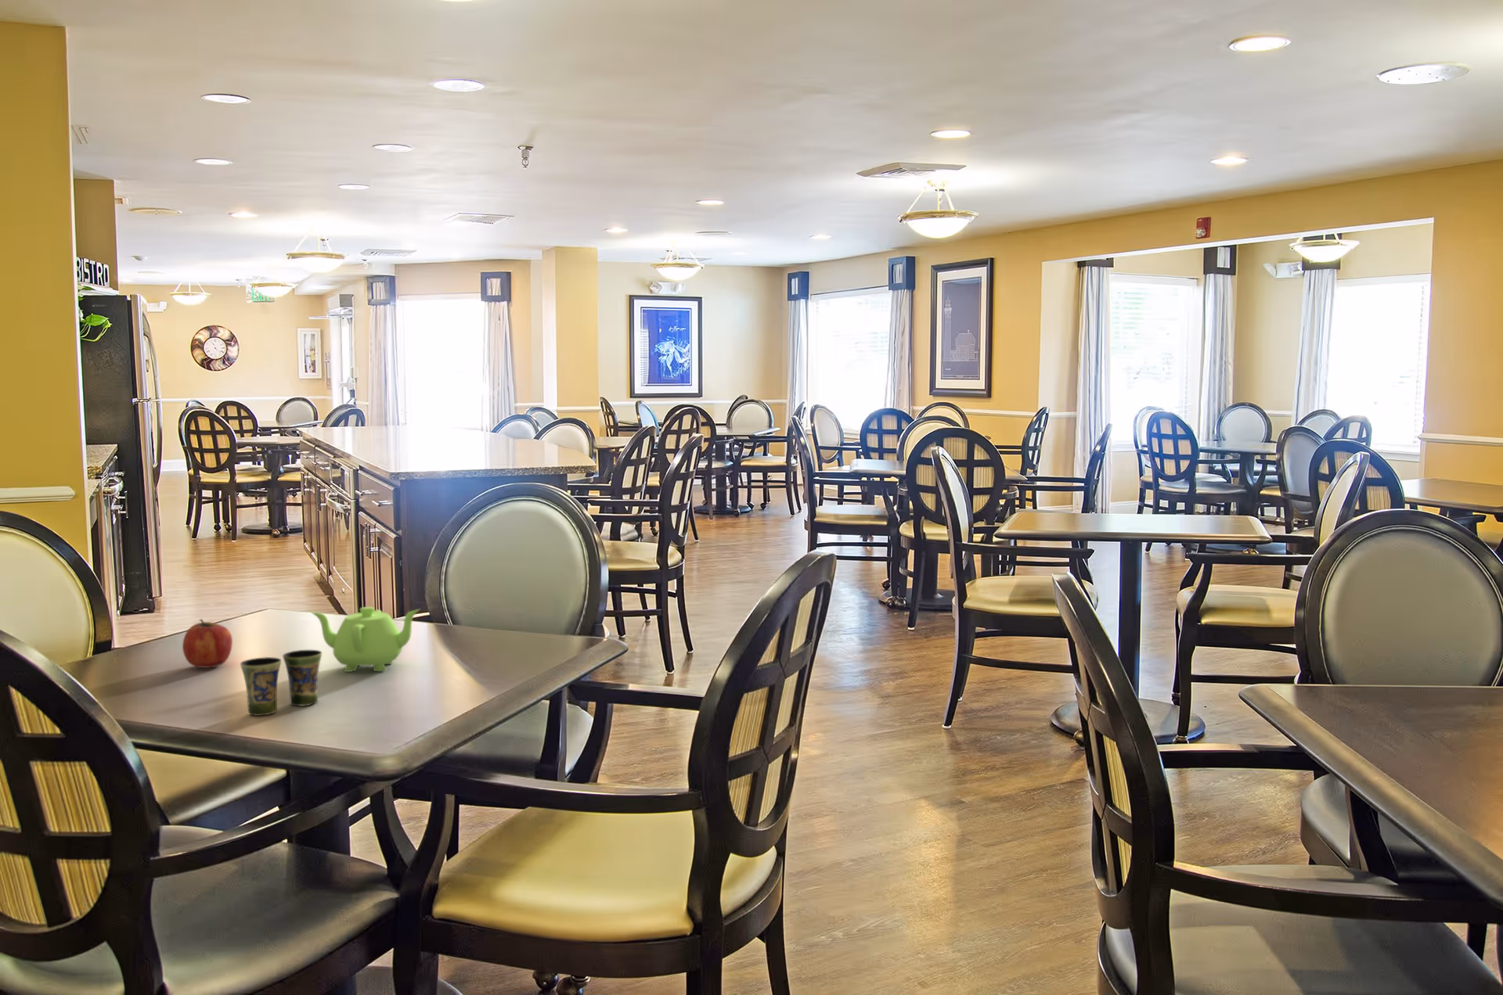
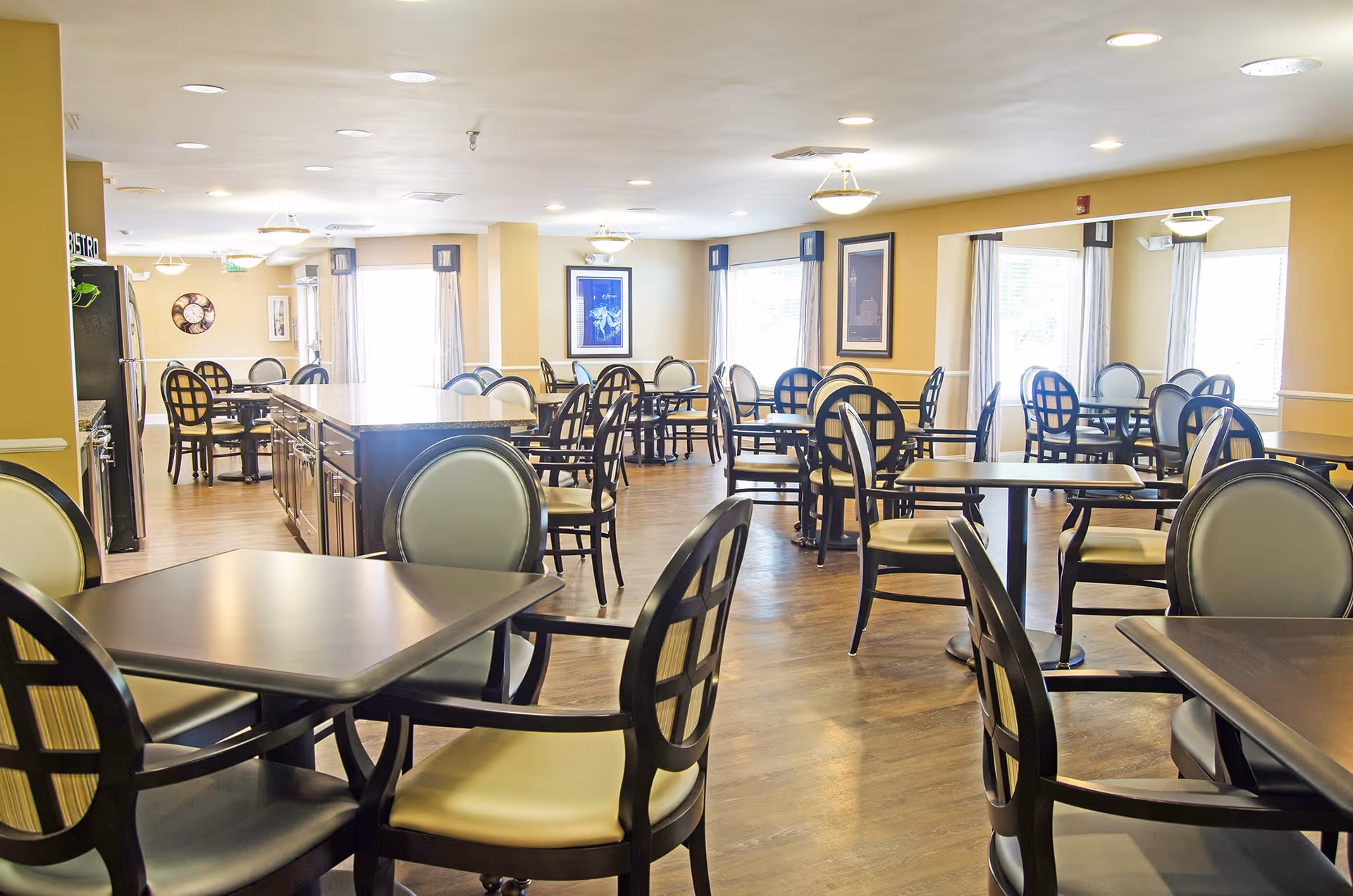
- fruit [181,617,233,669]
- cup [240,650,322,716]
- teapot [310,606,420,673]
